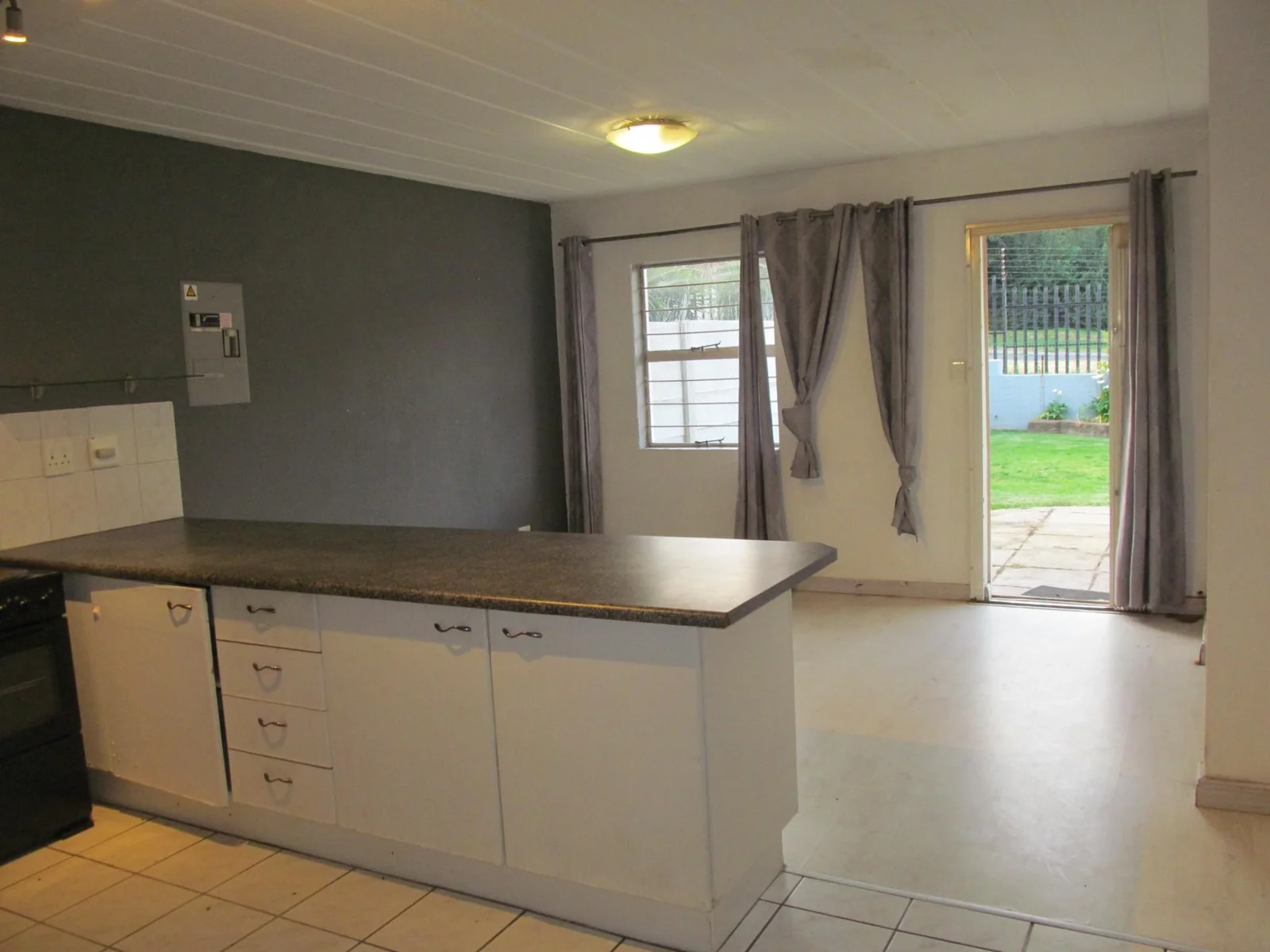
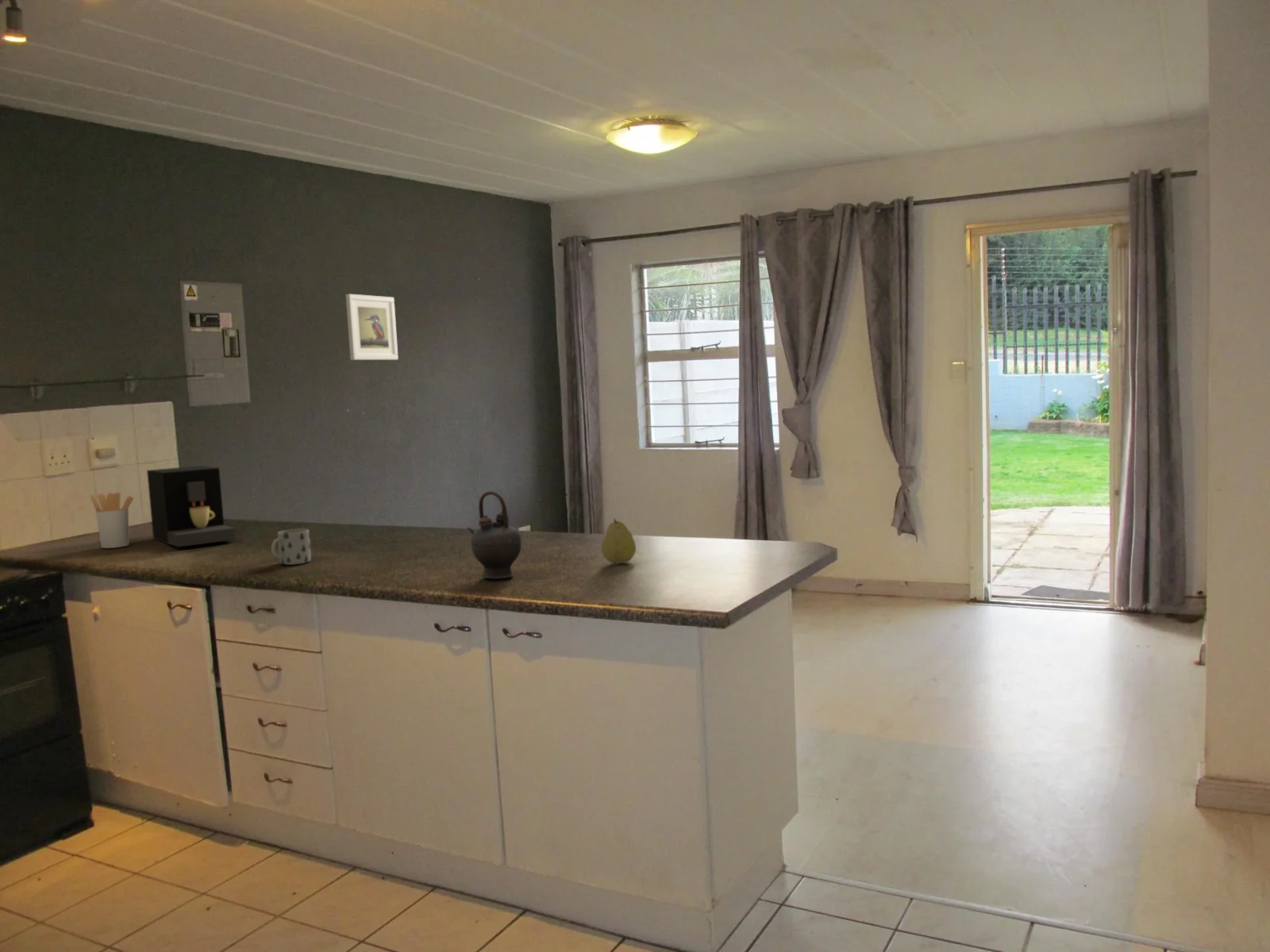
+ teapot [466,490,522,580]
+ utensil holder [90,492,134,549]
+ coffee maker [146,465,237,547]
+ mug [271,528,312,566]
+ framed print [344,293,399,361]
+ fruit [601,517,637,564]
